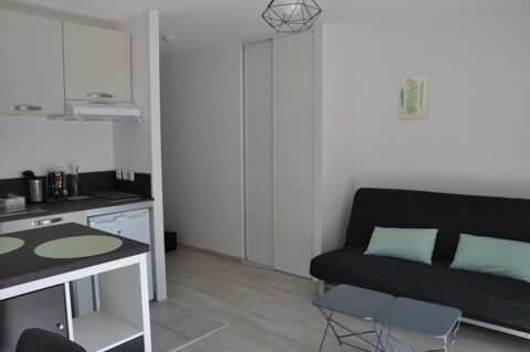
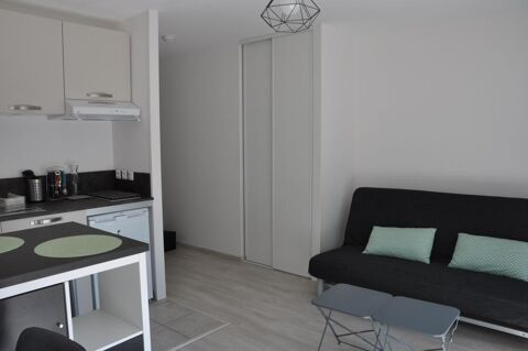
- wall art [398,74,431,121]
